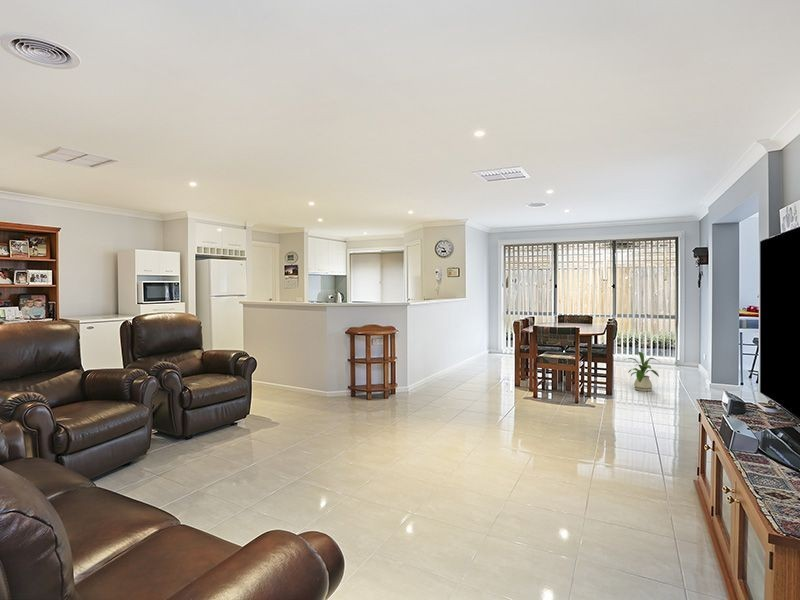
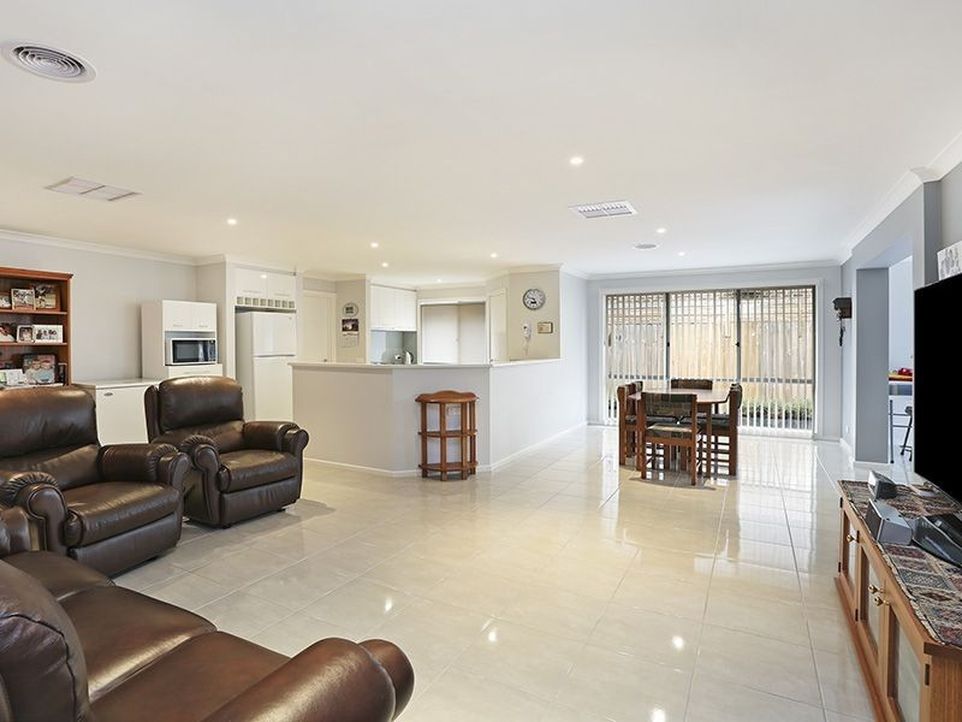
- house plant [623,350,661,392]
